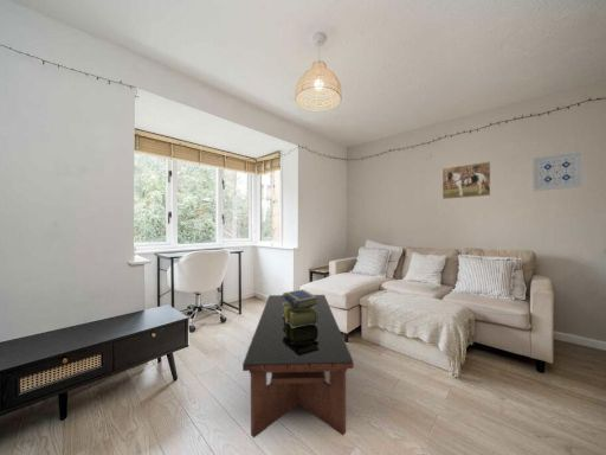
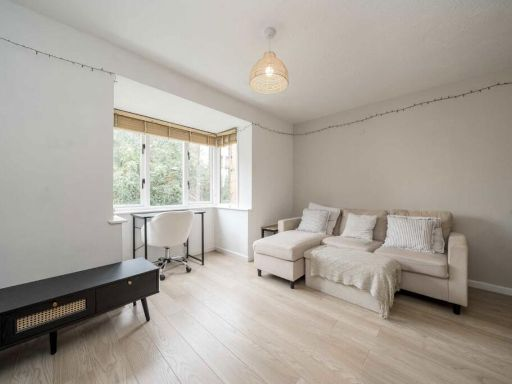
- coffee table [241,294,355,440]
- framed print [441,160,492,200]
- stack of books [282,288,318,328]
- wall art [531,149,585,192]
